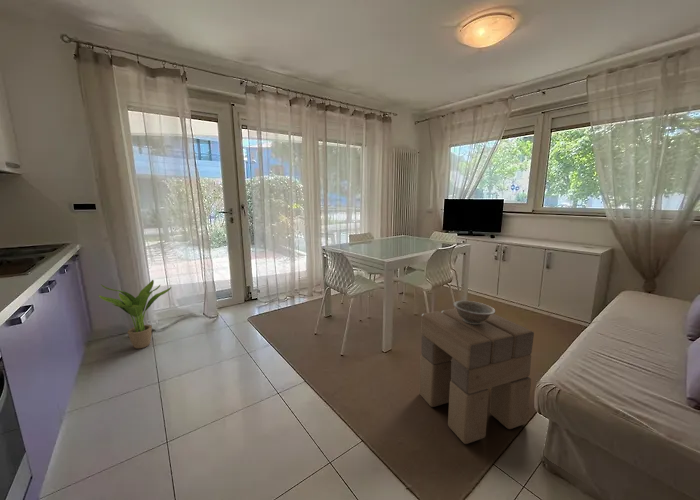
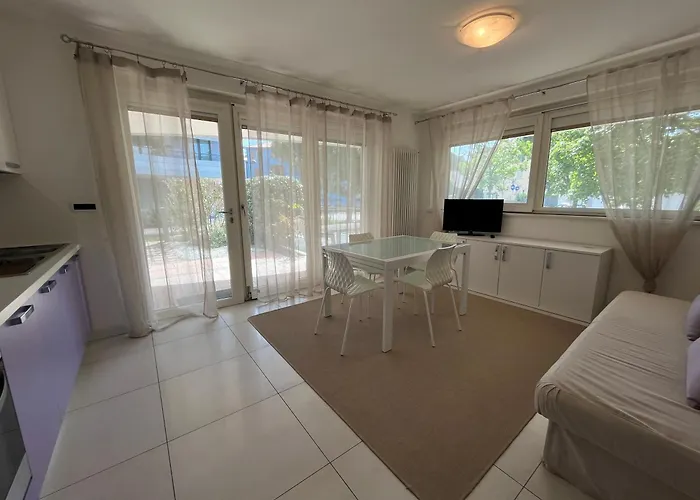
- wooden stool [418,308,535,445]
- potted plant [98,279,172,350]
- decorative bowl [452,300,496,324]
